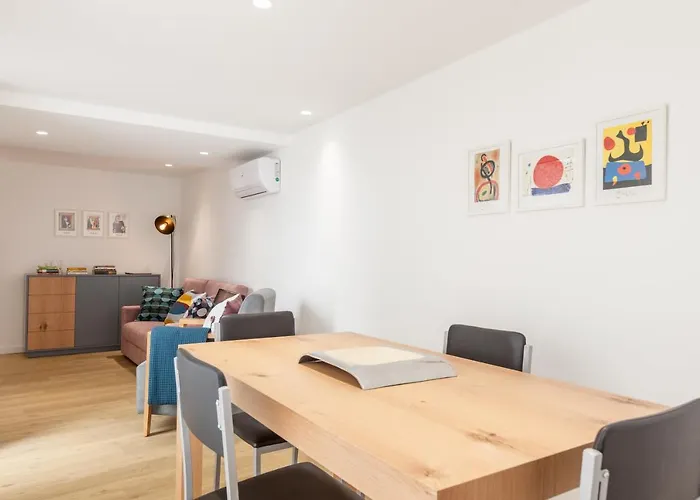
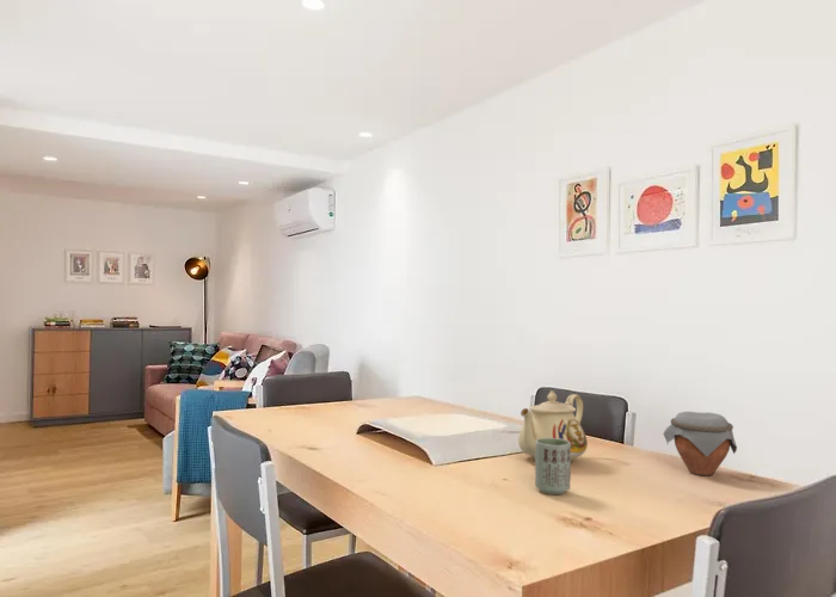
+ cup [534,438,572,496]
+ jar [662,411,738,476]
+ teapot [517,389,589,462]
